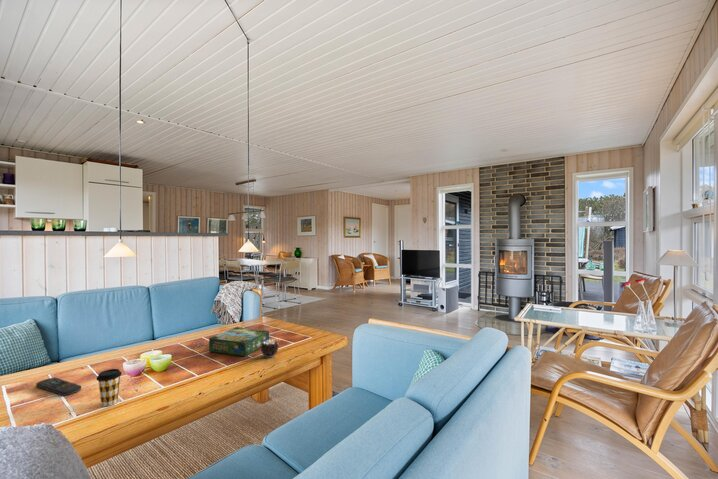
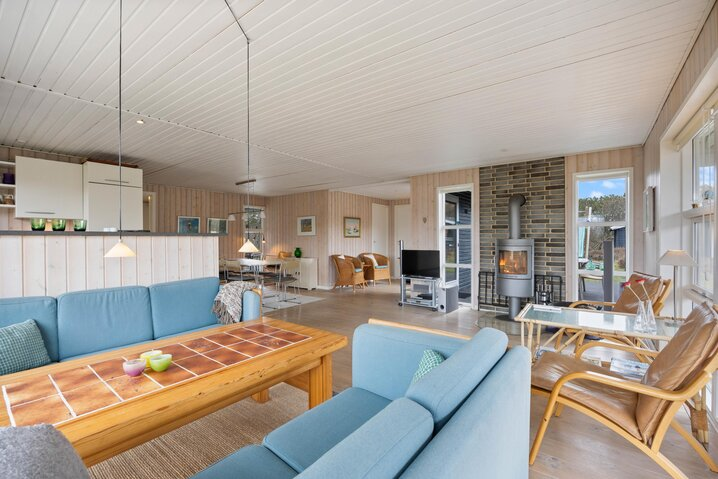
- remote control [35,376,82,397]
- board game [208,326,270,357]
- coffee cup [96,368,122,407]
- candle [260,339,280,359]
